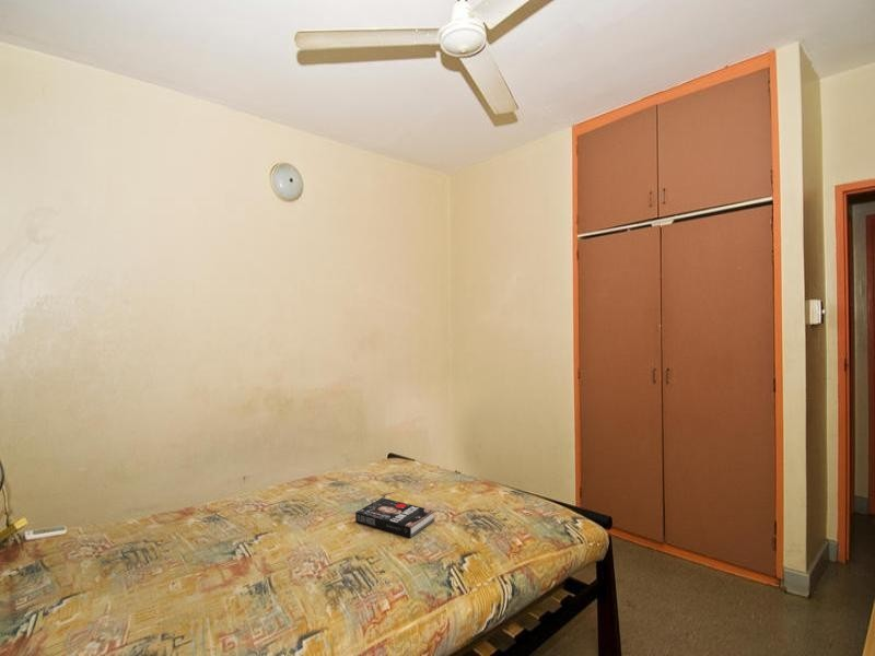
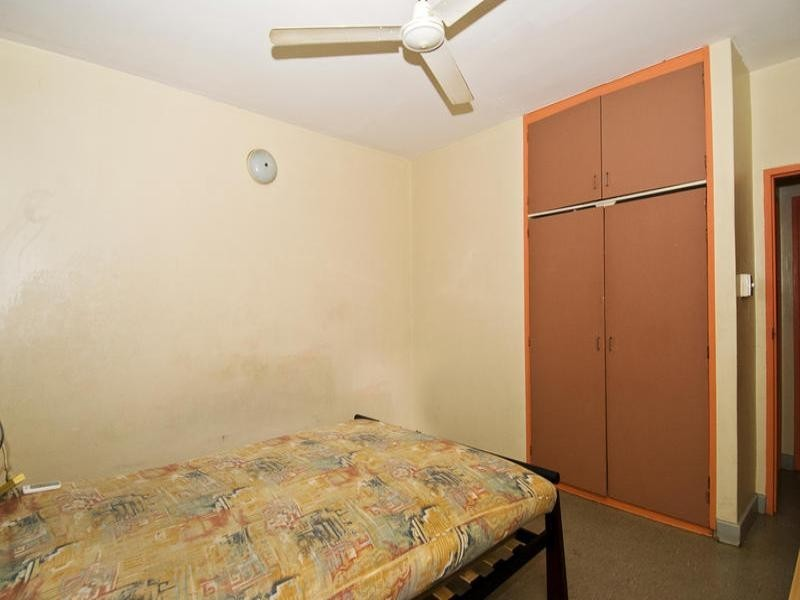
- book [354,496,435,539]
